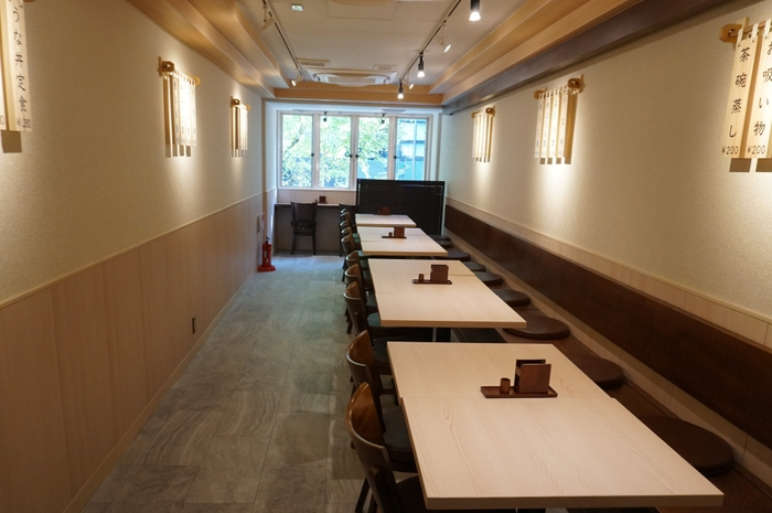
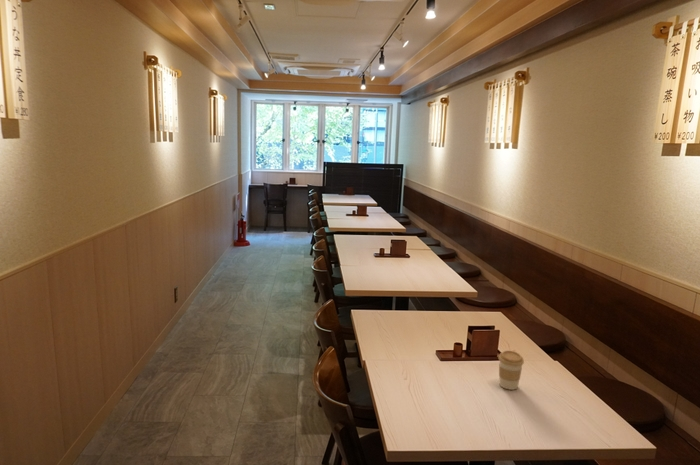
+ coffee cup [498,350,525,391]
